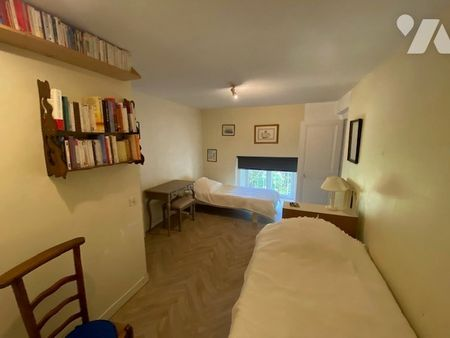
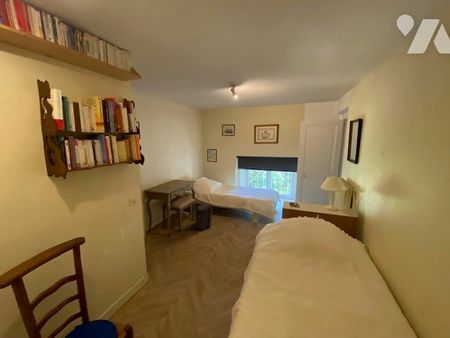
+ backpack [188,203,214,231]
